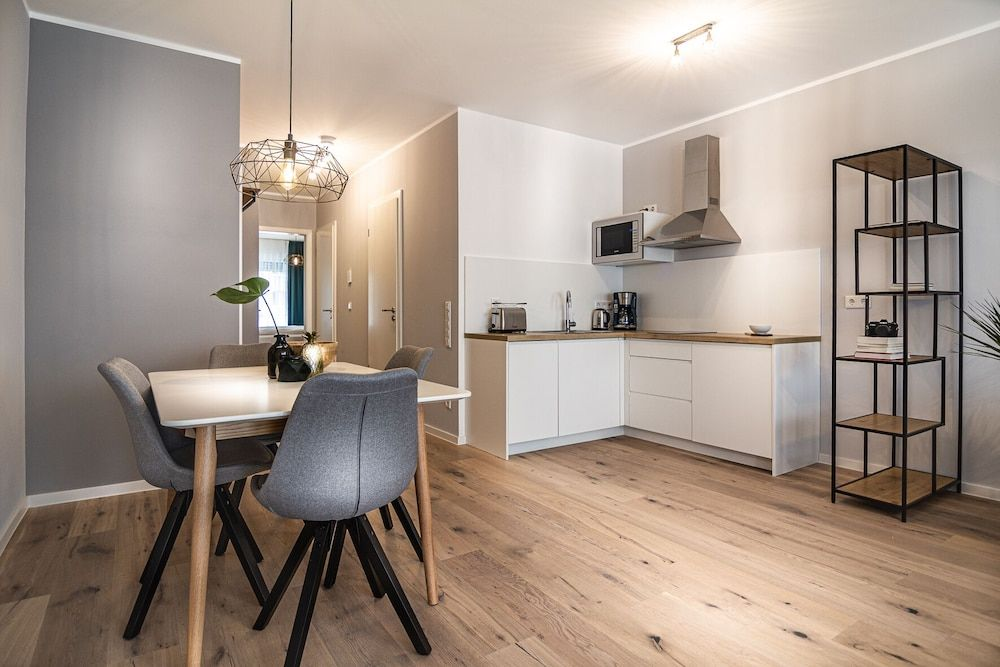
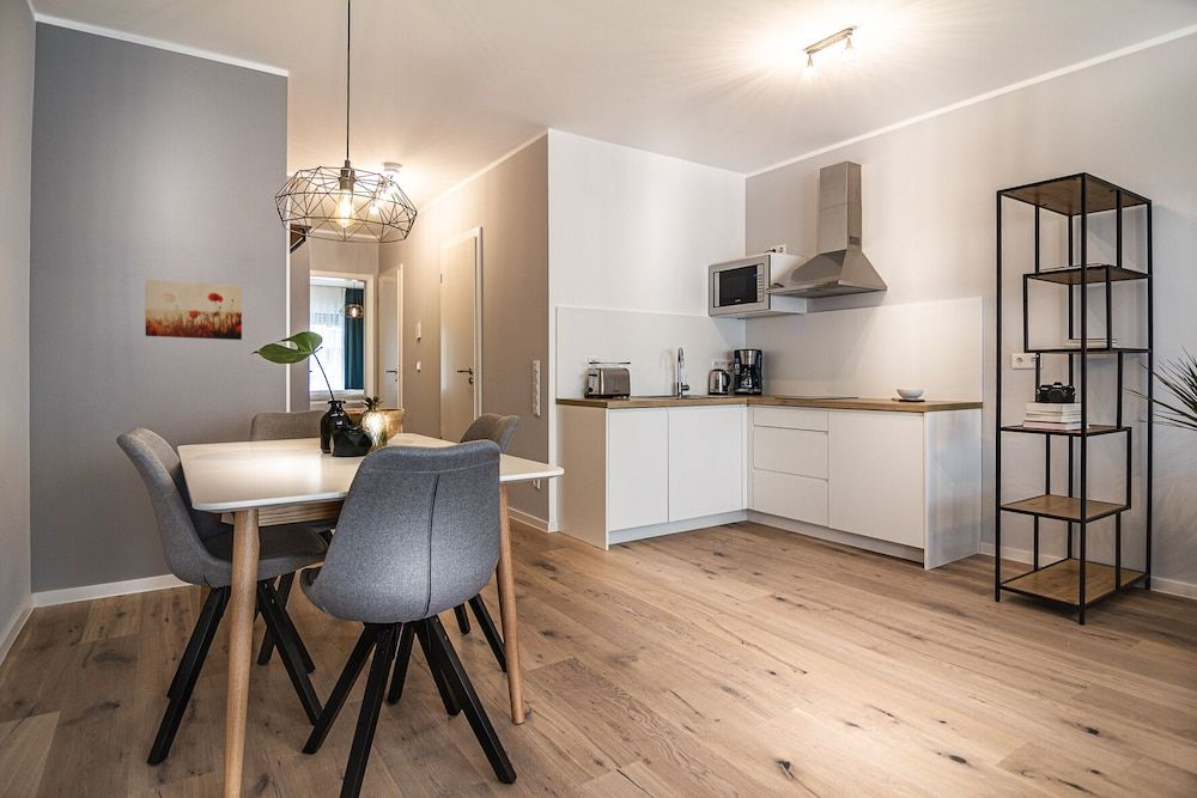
+ wall art [144,278,243,341]
